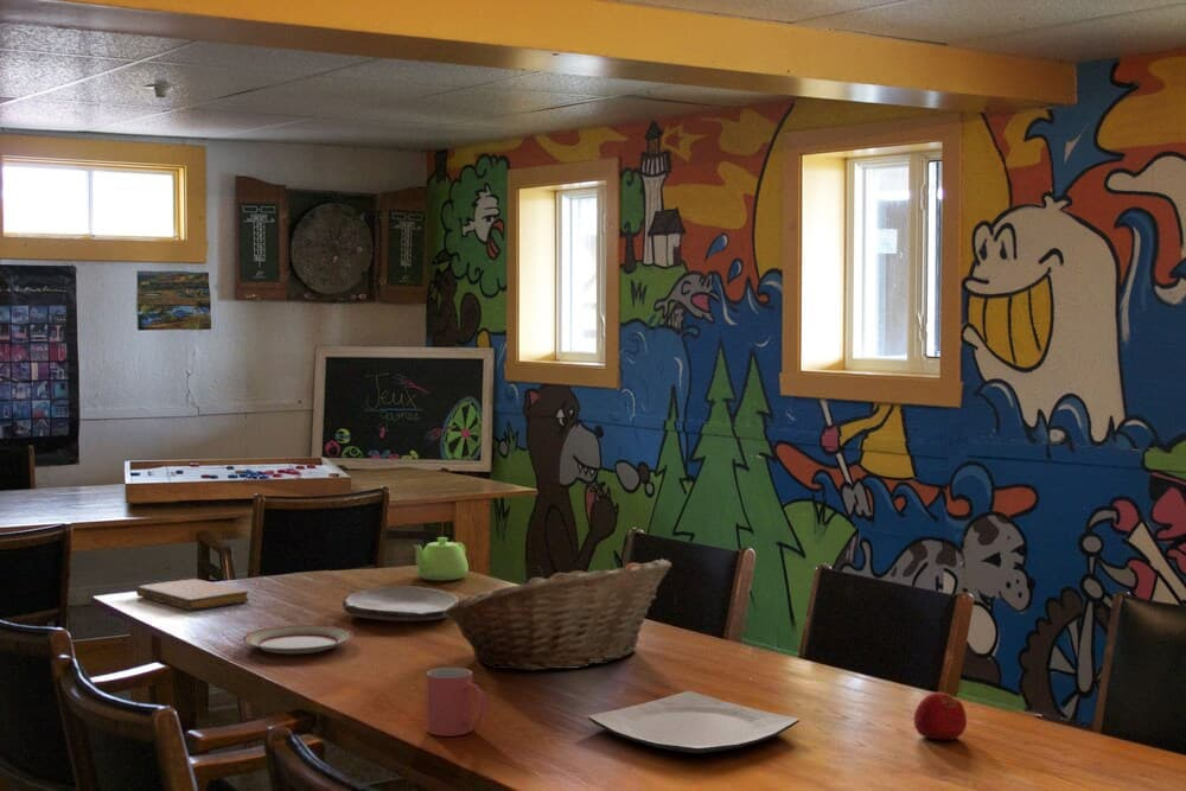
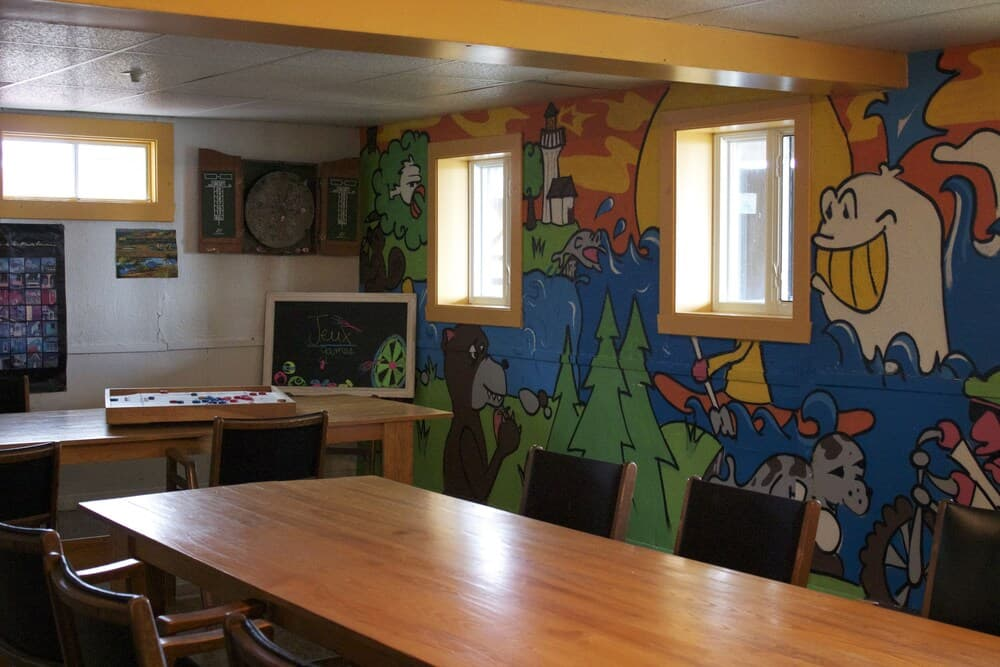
- teapot [412,536,470,582]
- notebook [135,578,250,611]
- fruit basket [444,557,672,671]
- plate [342,585,459,621]
- plate [587,690,801,754]
- plate [241,624,355,655]
- mug [426,666,489,738]
- apple [912,691,968,741]
